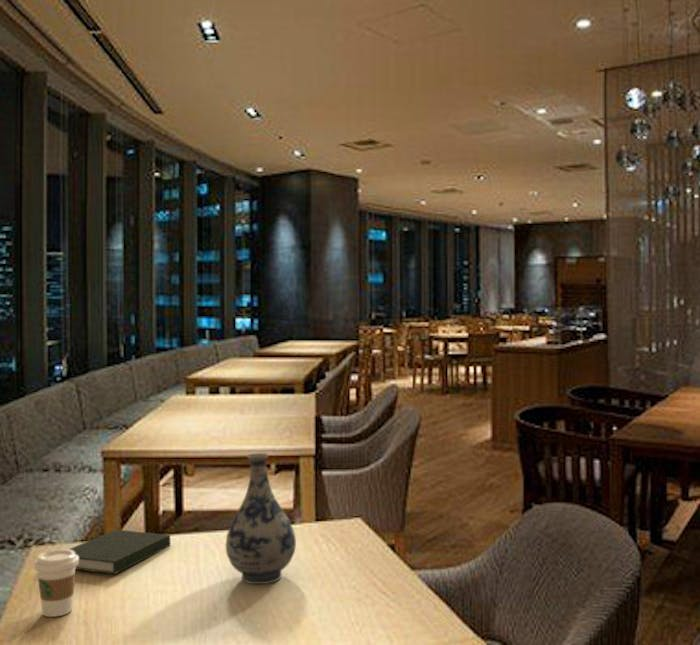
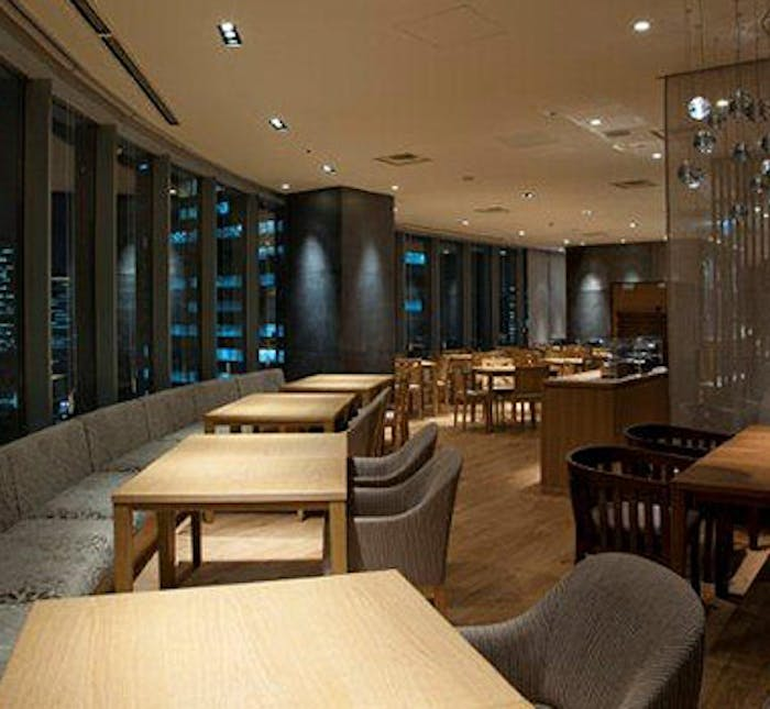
- book [68,529,171,575]
- coffee cup [33,548,79,618]
- vase [225,452,297,585]
